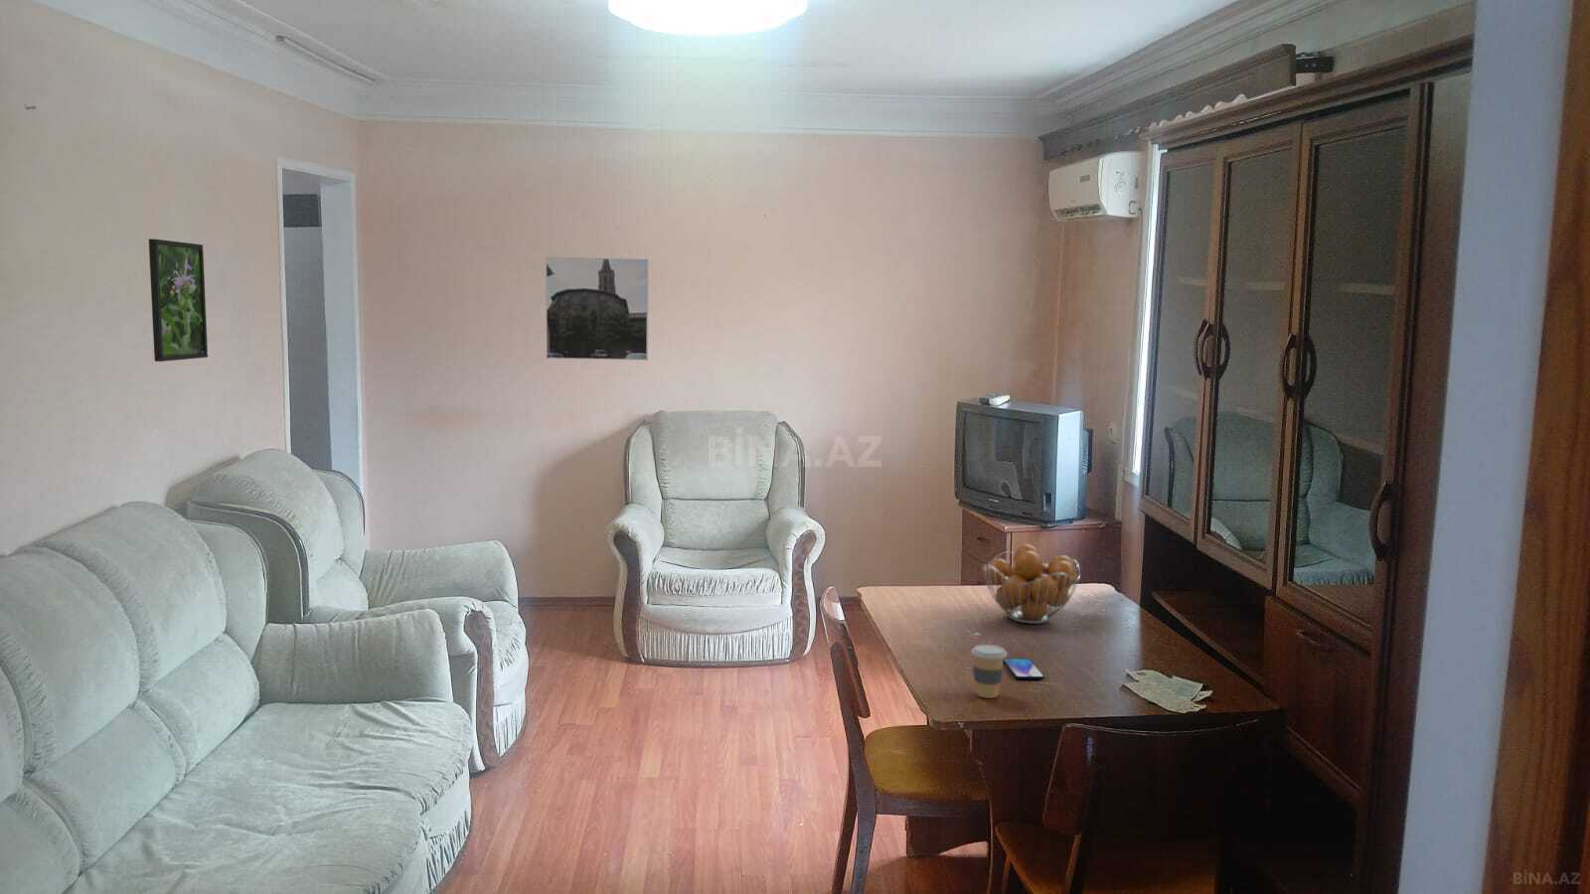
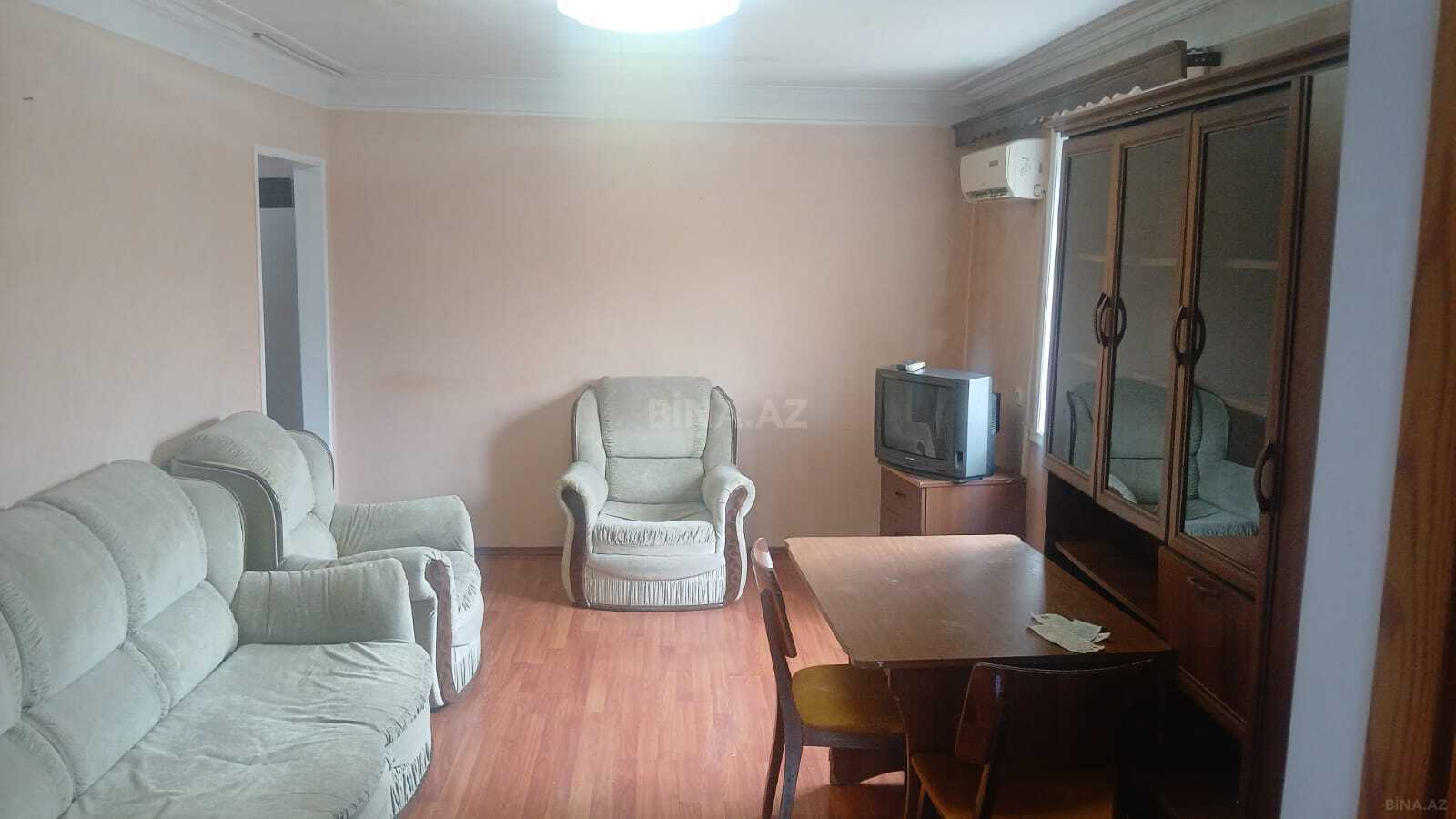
- coffee cup [970,644,1008,700]
- smartphone [1002,657,1045,679]
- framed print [545,257,649,361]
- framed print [149,238,209,362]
- fruit basket [982,544,1081,624]
